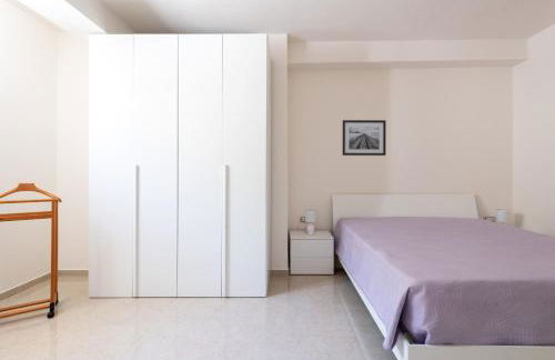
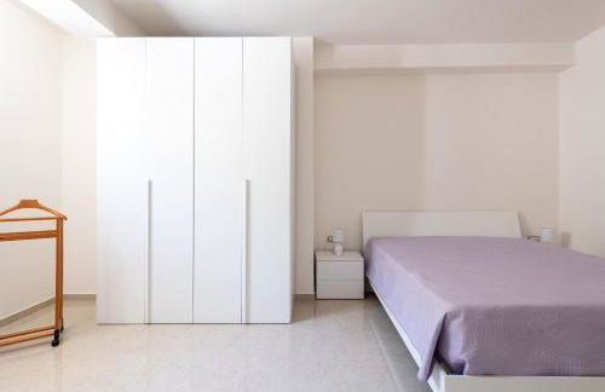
- wall art [342,119,387,157]
